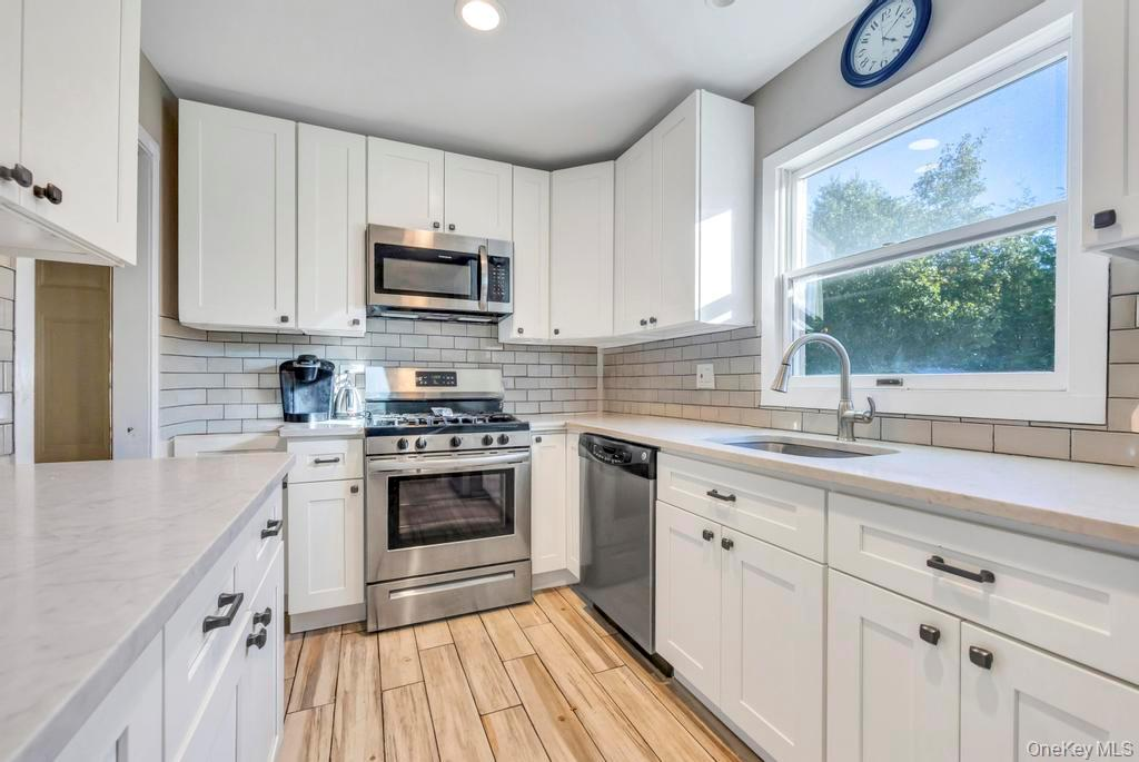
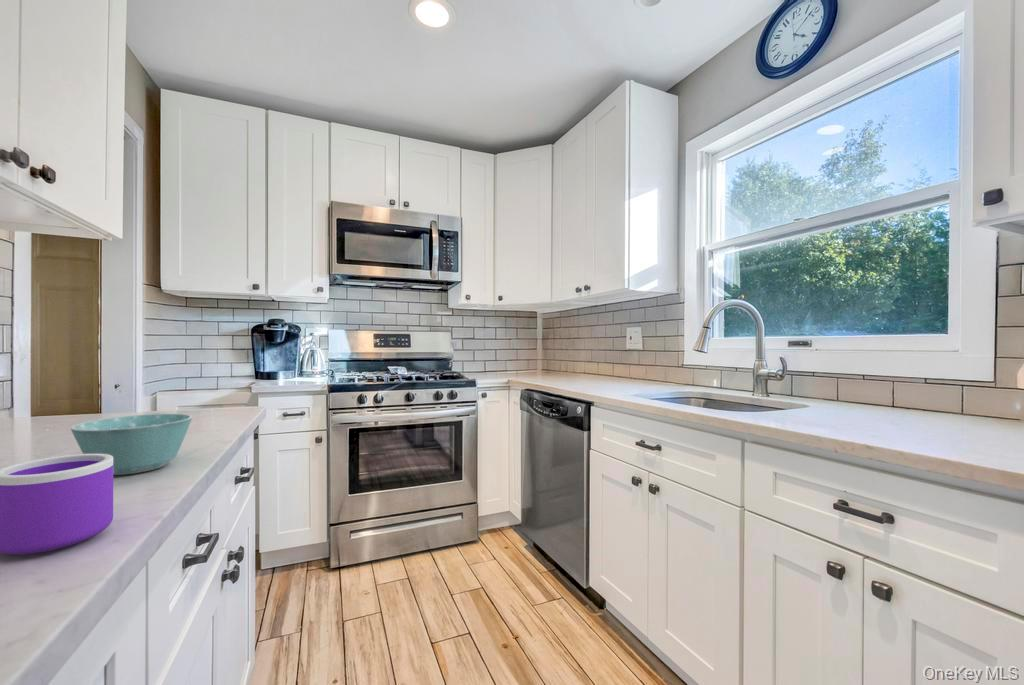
+ mug [0,453,114,555]
+ bowl [70,413,193,476]
